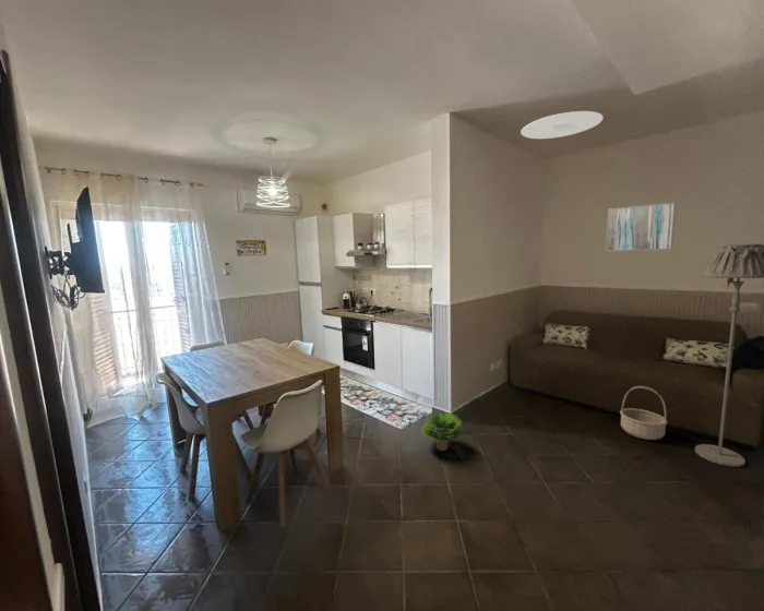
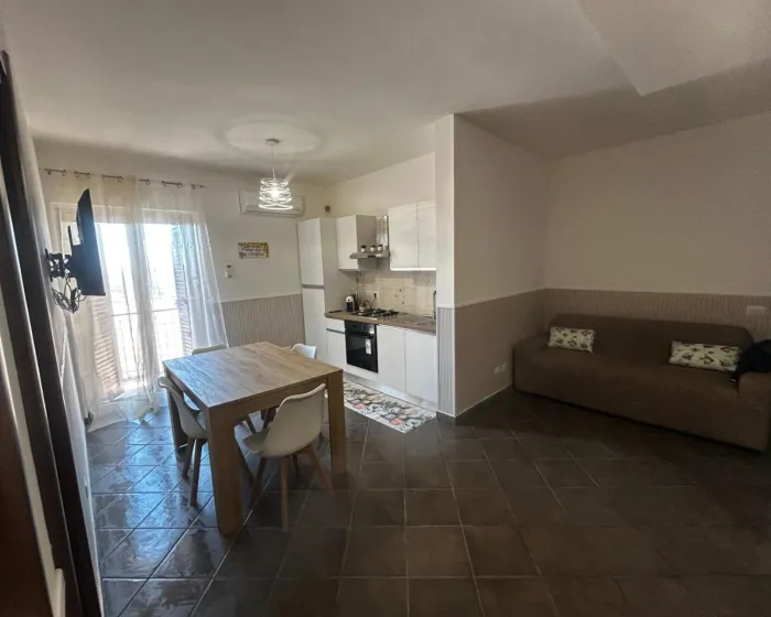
- ceiling light [520,110,604,140]
- wall art [605,201,677,252]
- floor lamp [694,243,764,468]
- basket [619,385,669,441]
- potted plant [419,410,464,452]
